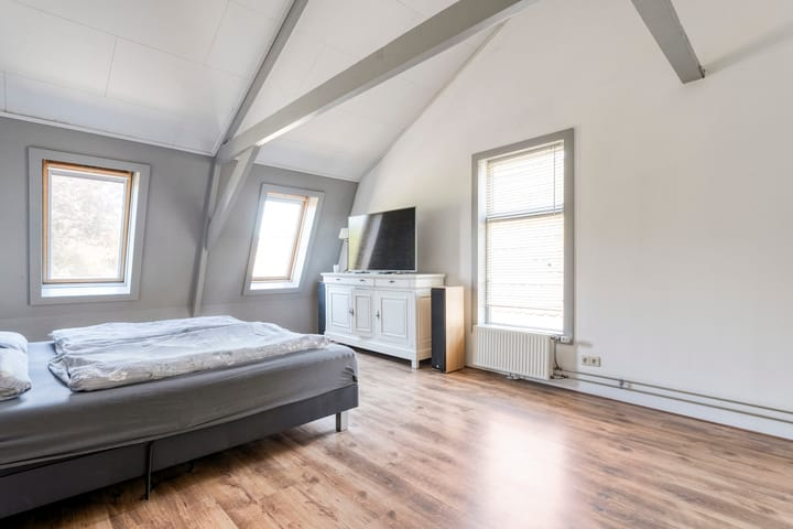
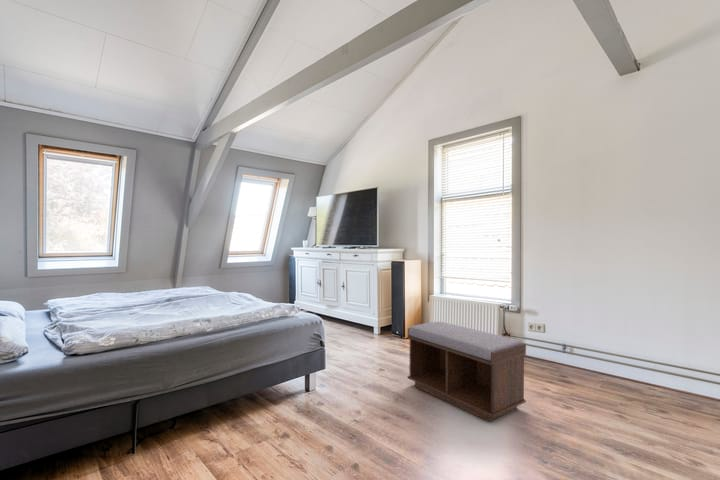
+ bench [407,321,527,423]
